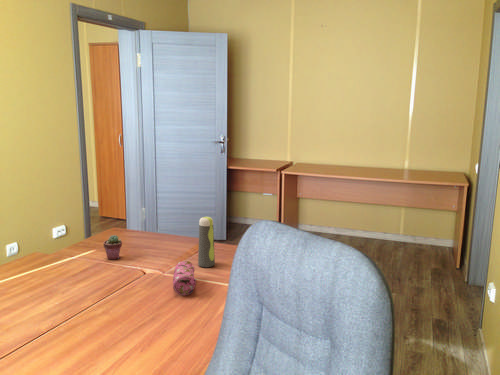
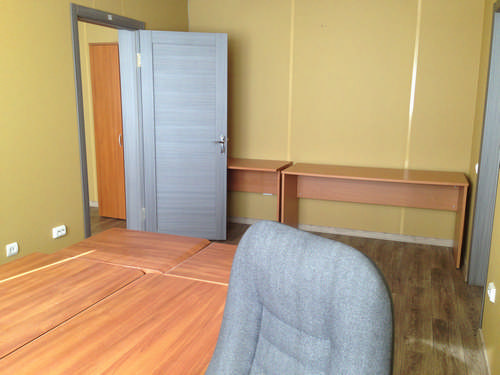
- potted succulent [103,234,123,261]
- pencil case [172,260,197,296]
- water bottle [197,216,216,268]
